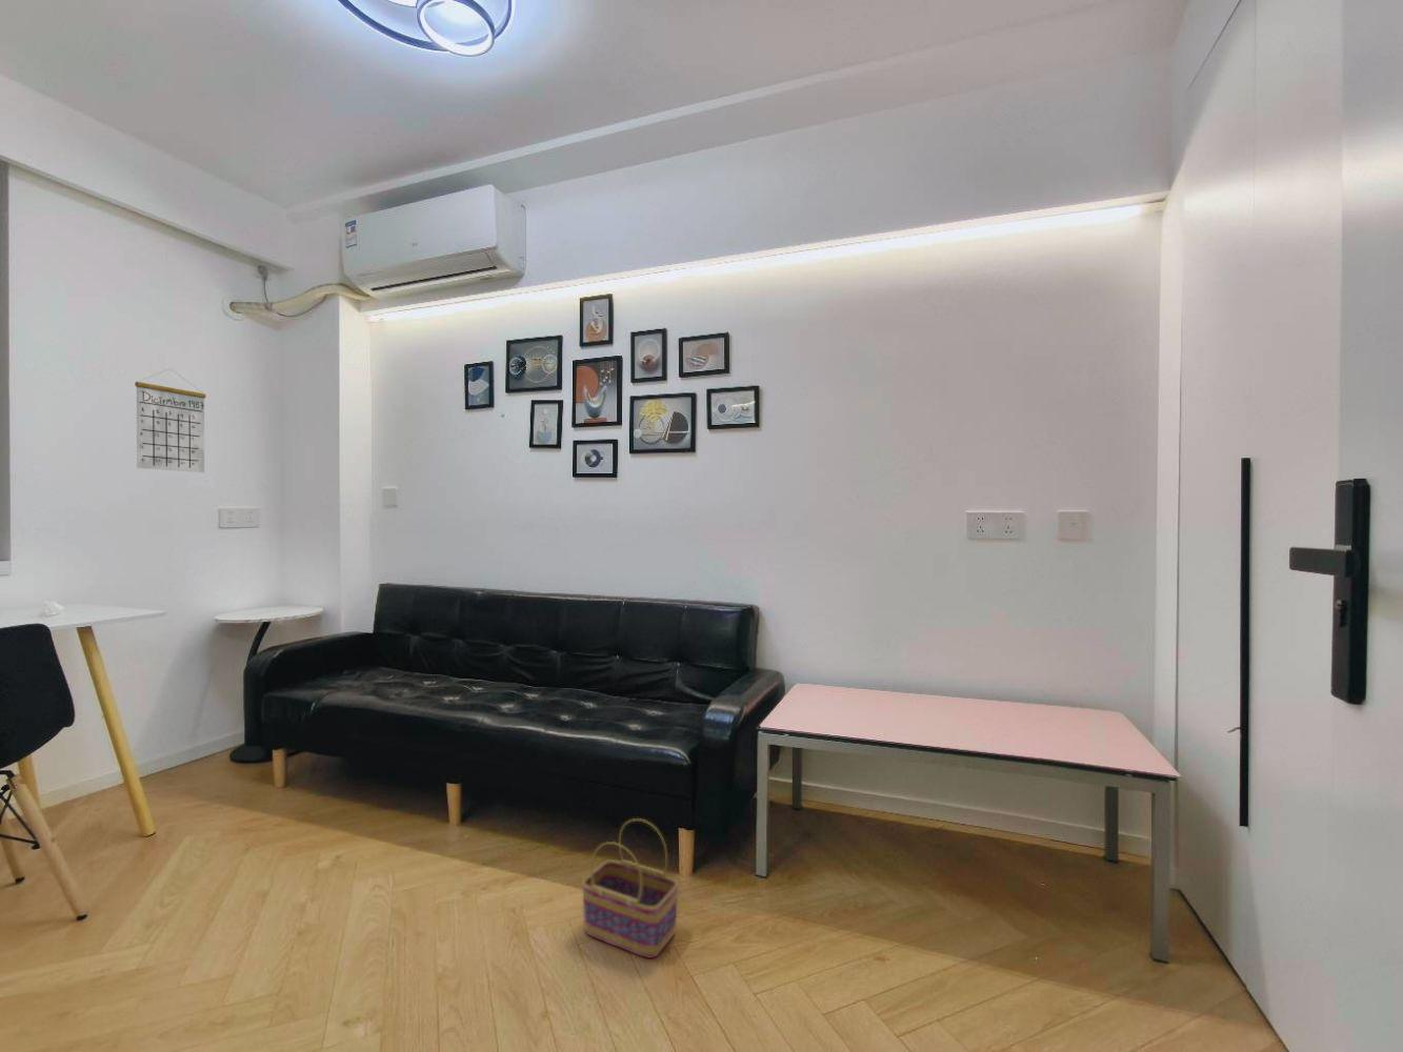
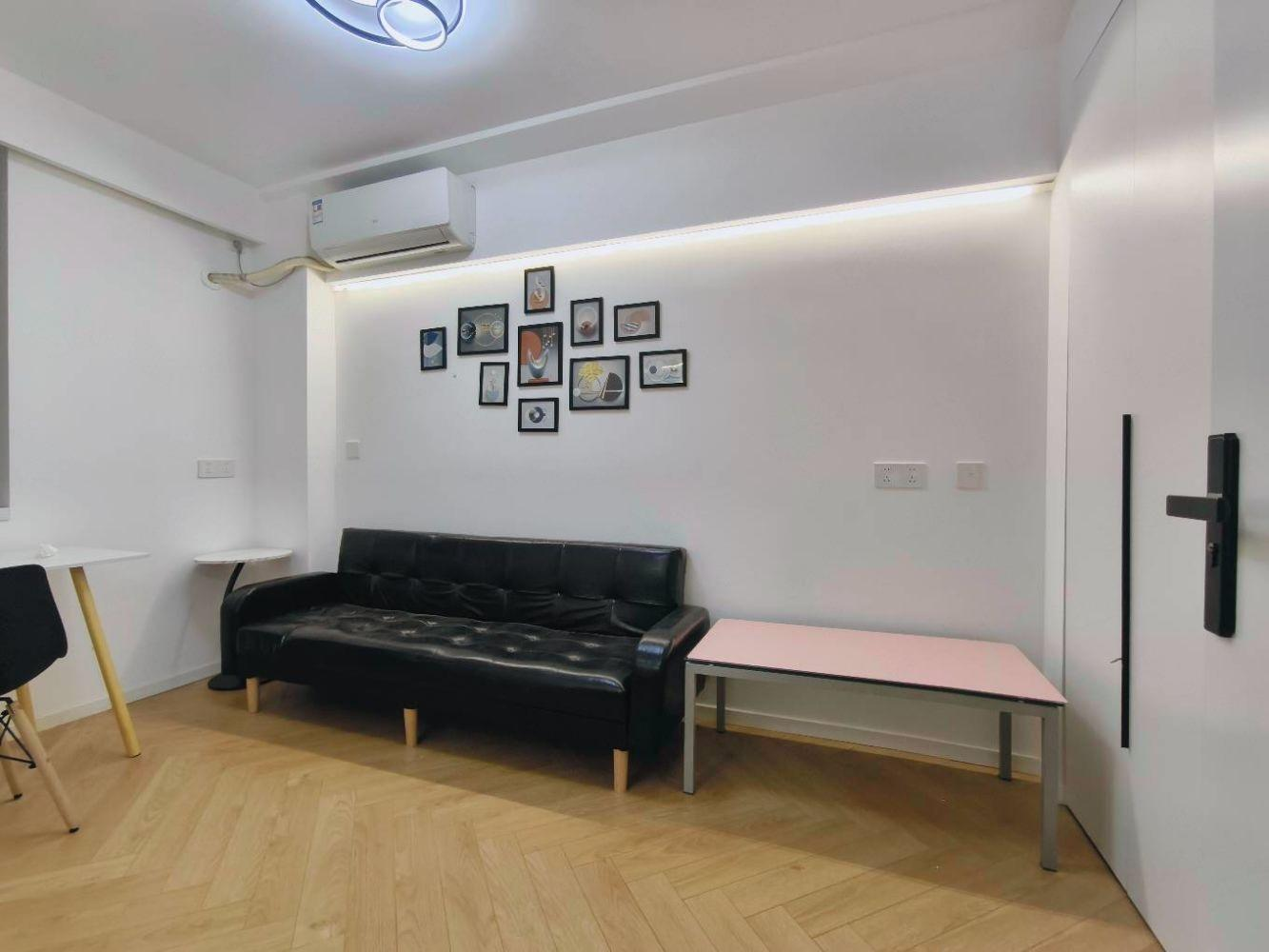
- basket [580,818,680,959]
- calendar [134,367,208,473]
